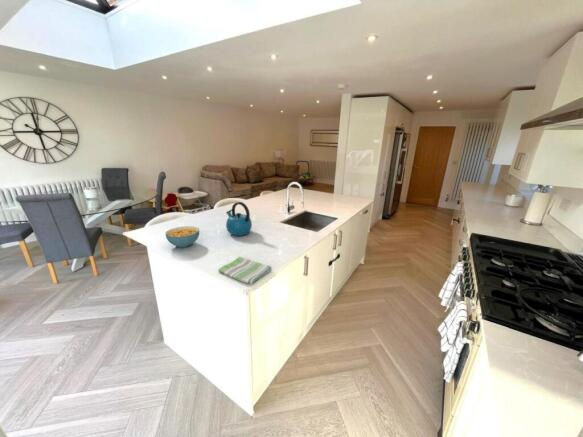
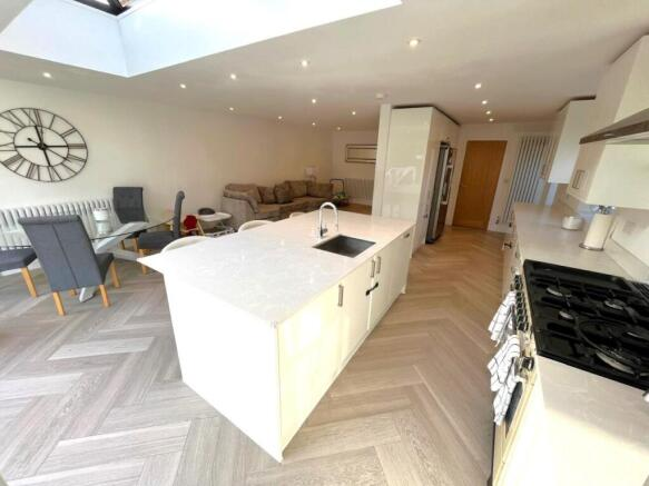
- dish towel [217,256,273,286]
- kettle [225,201,253,237]
- cereal bowl [164,225,200,248]
